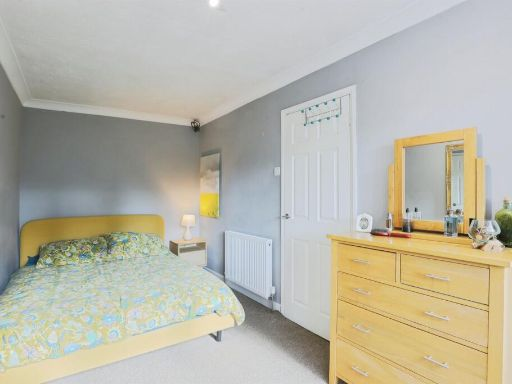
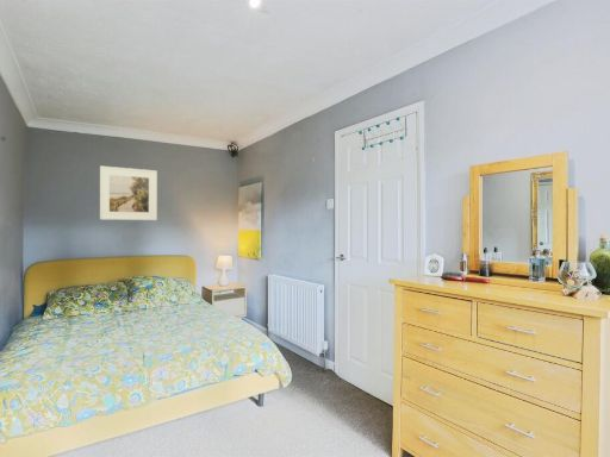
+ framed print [99,165,158,221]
